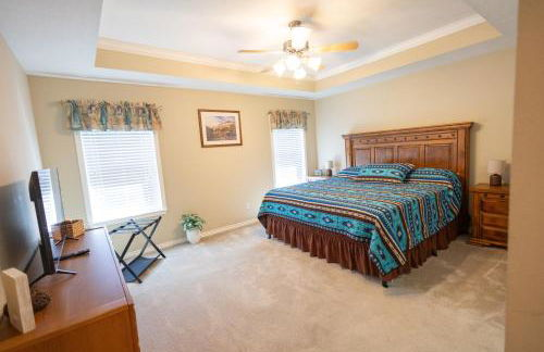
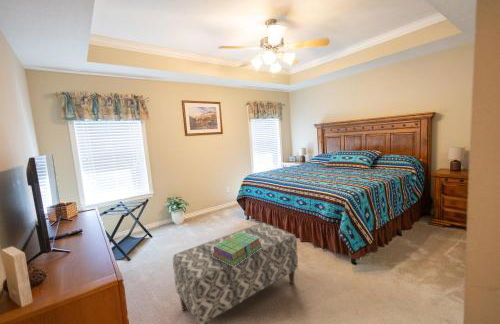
+ bench [172,222,299,324]
+ stack of books [212,232,263,266]
